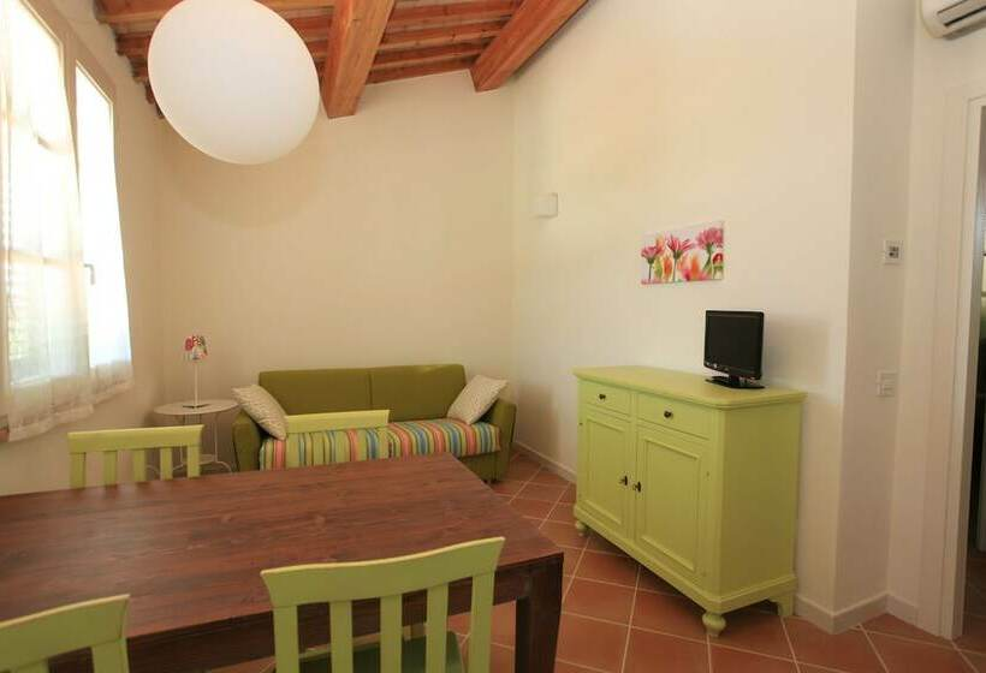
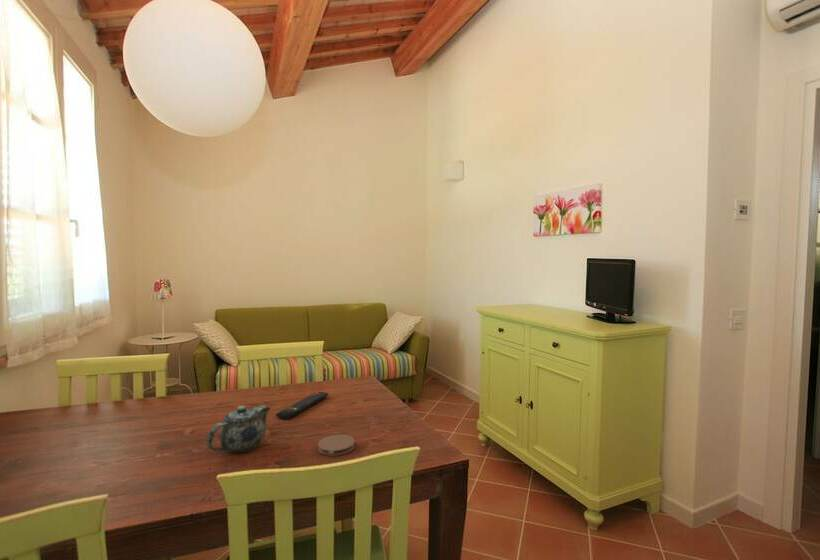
+ chinaware [205,404,271,453]
+ coaster [317,434,356,457]
+ remote control [275,391,329,420]
